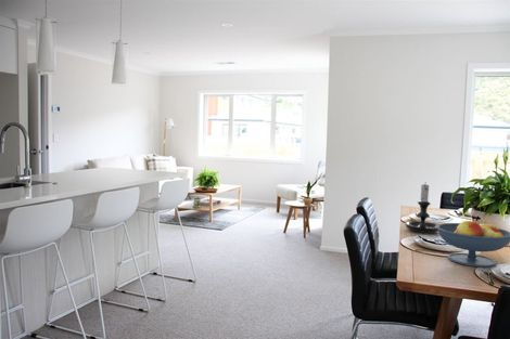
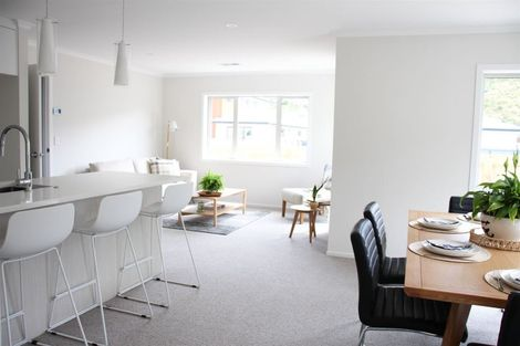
- candle holder [404,183,439,234]
- fruit bowl [437,220,510,269]
